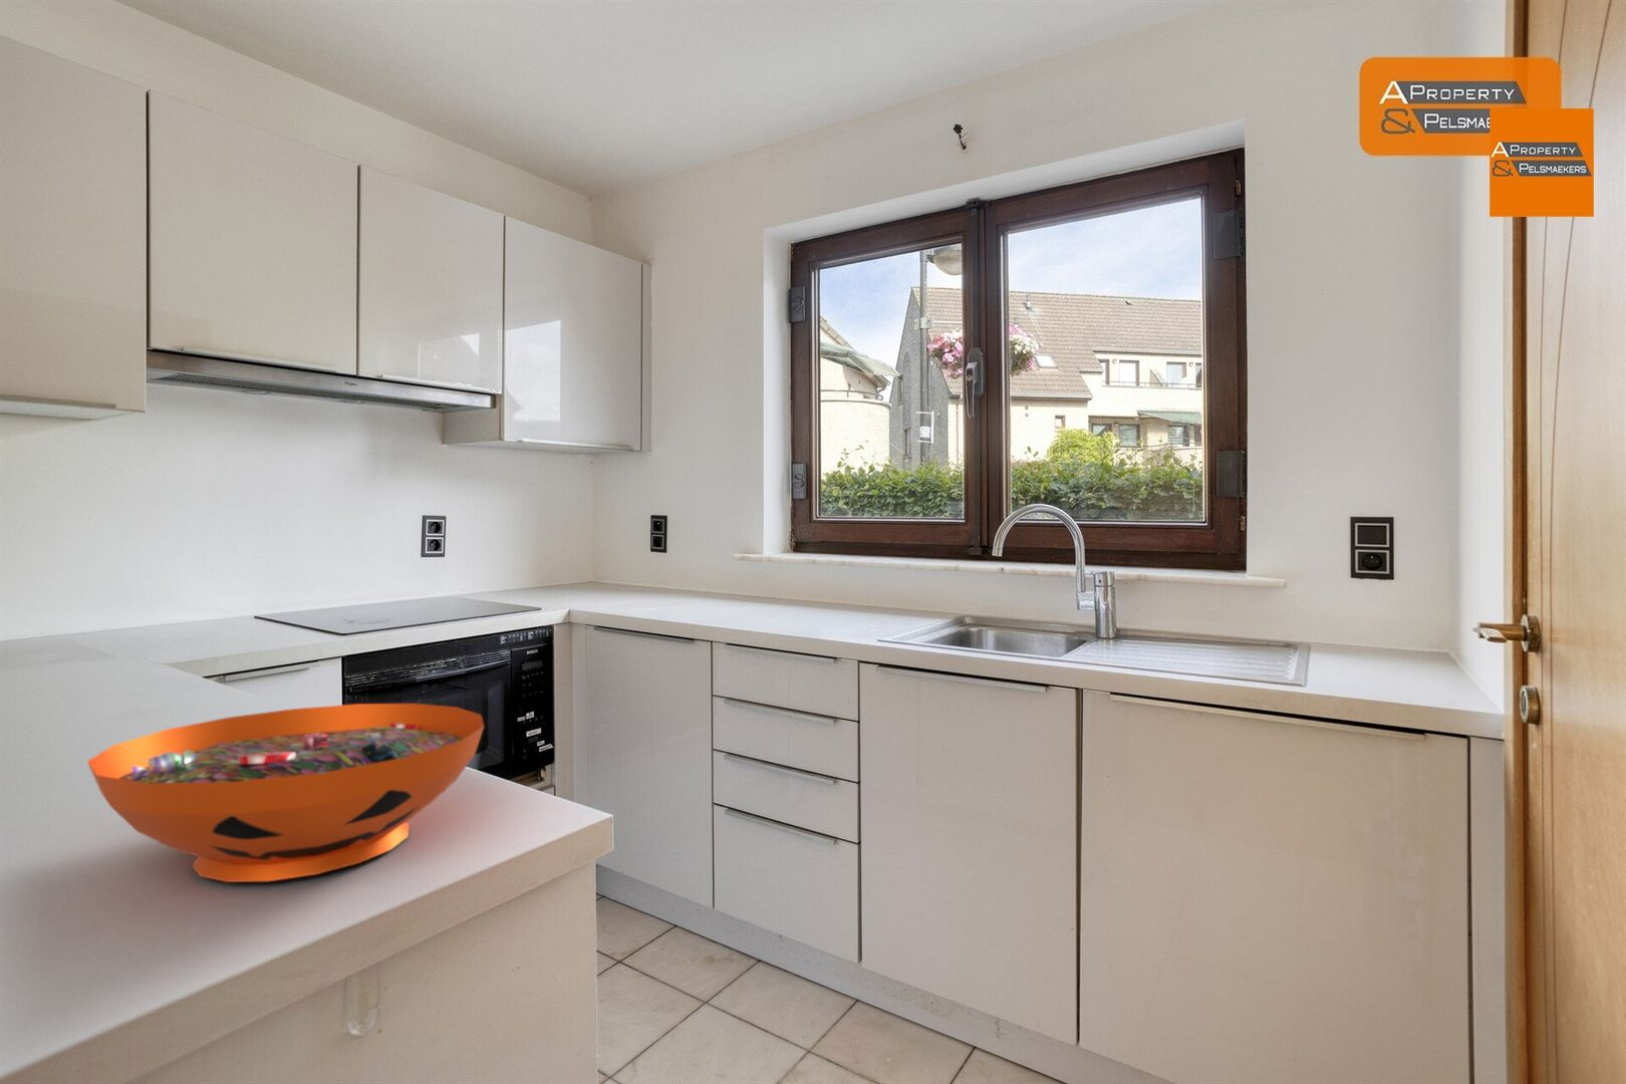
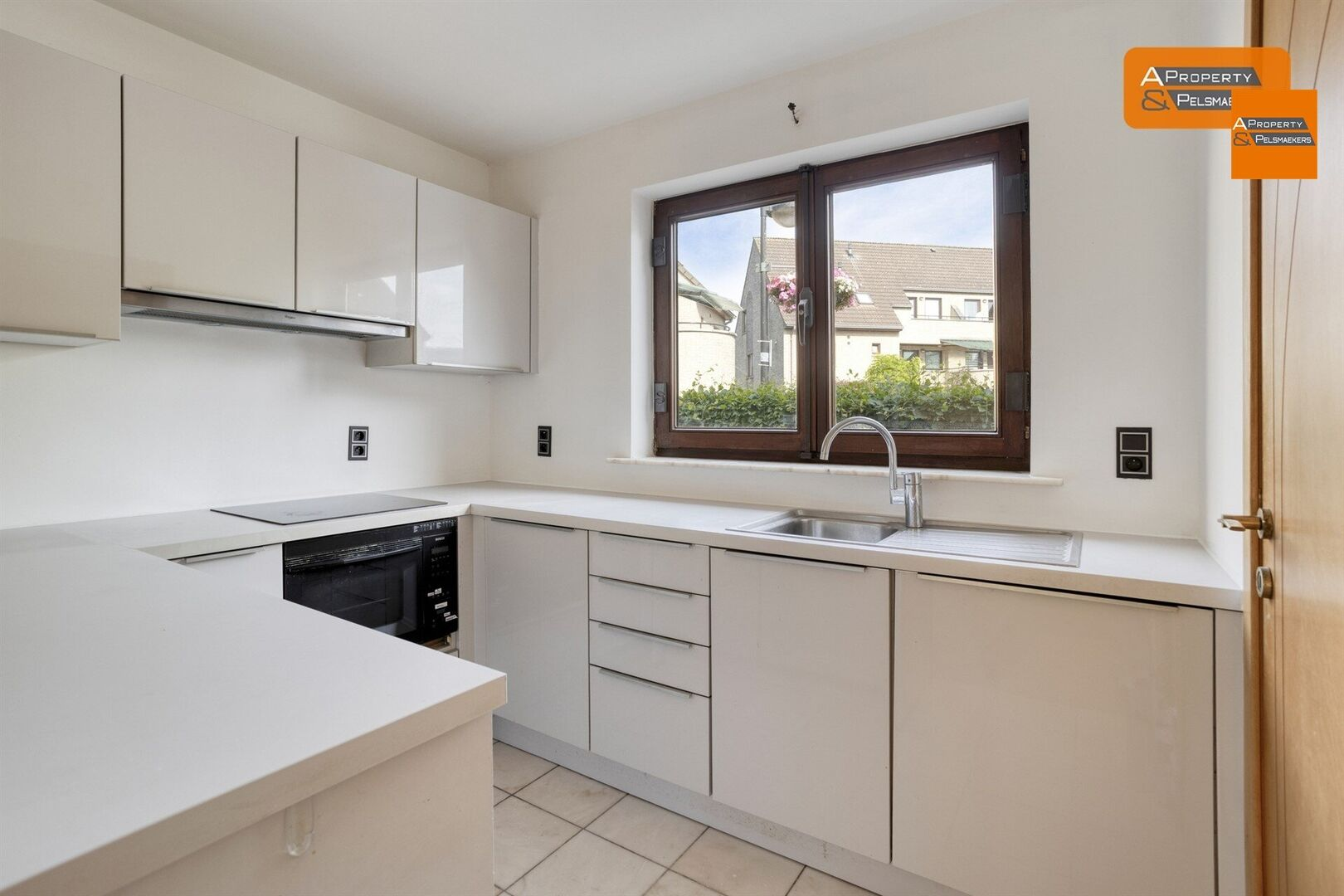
- decorative bowl [86,703,485,883]
